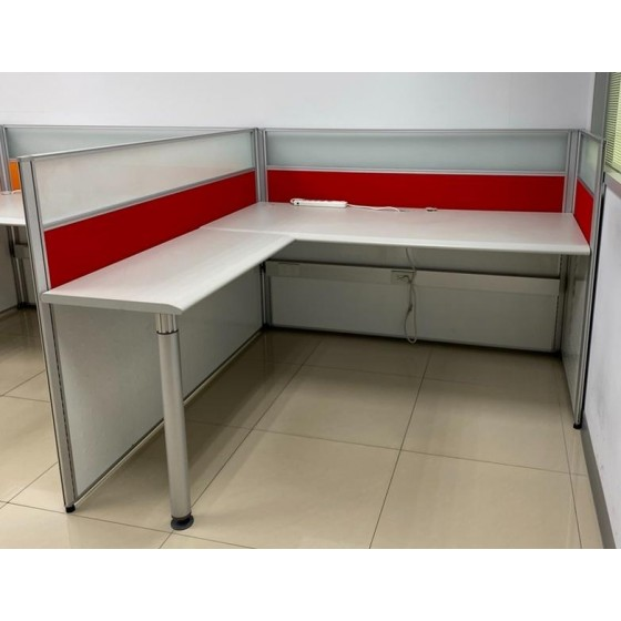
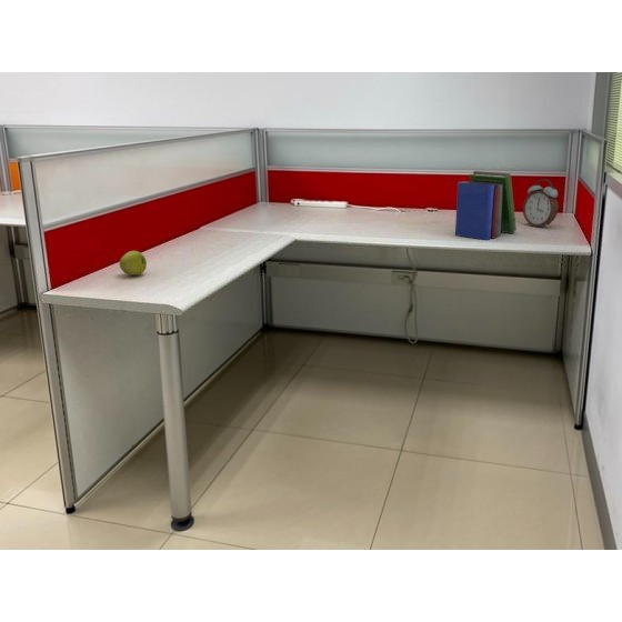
+ alarm clock [522,179,559,229]
+ book [454,170,518,241]
+ apple [118,250,148,277]
